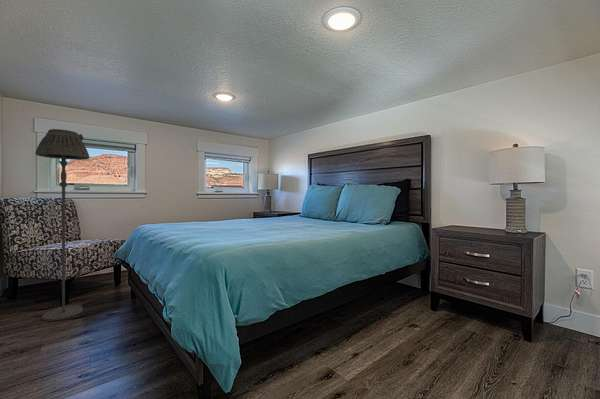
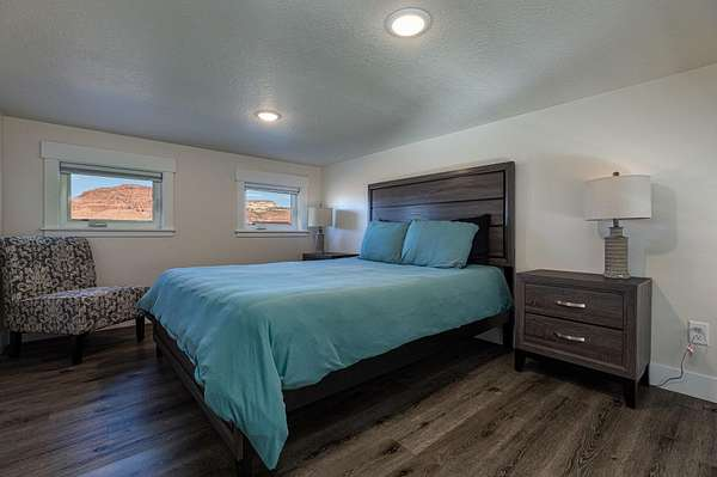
- floor lamp [34,128,90,322]
